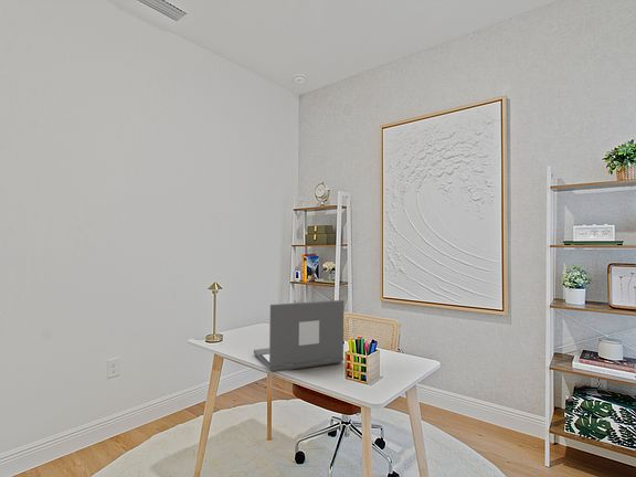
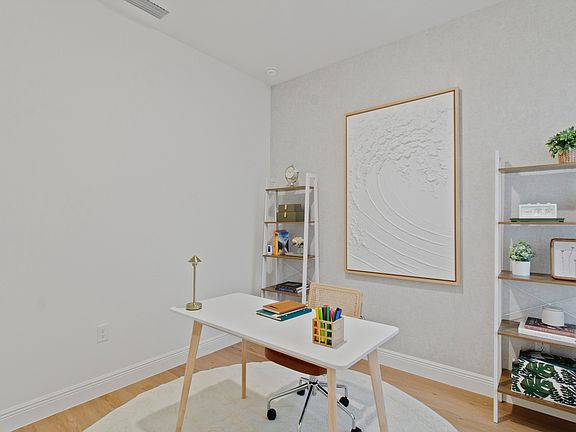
- laptop [253,299,344,373]
